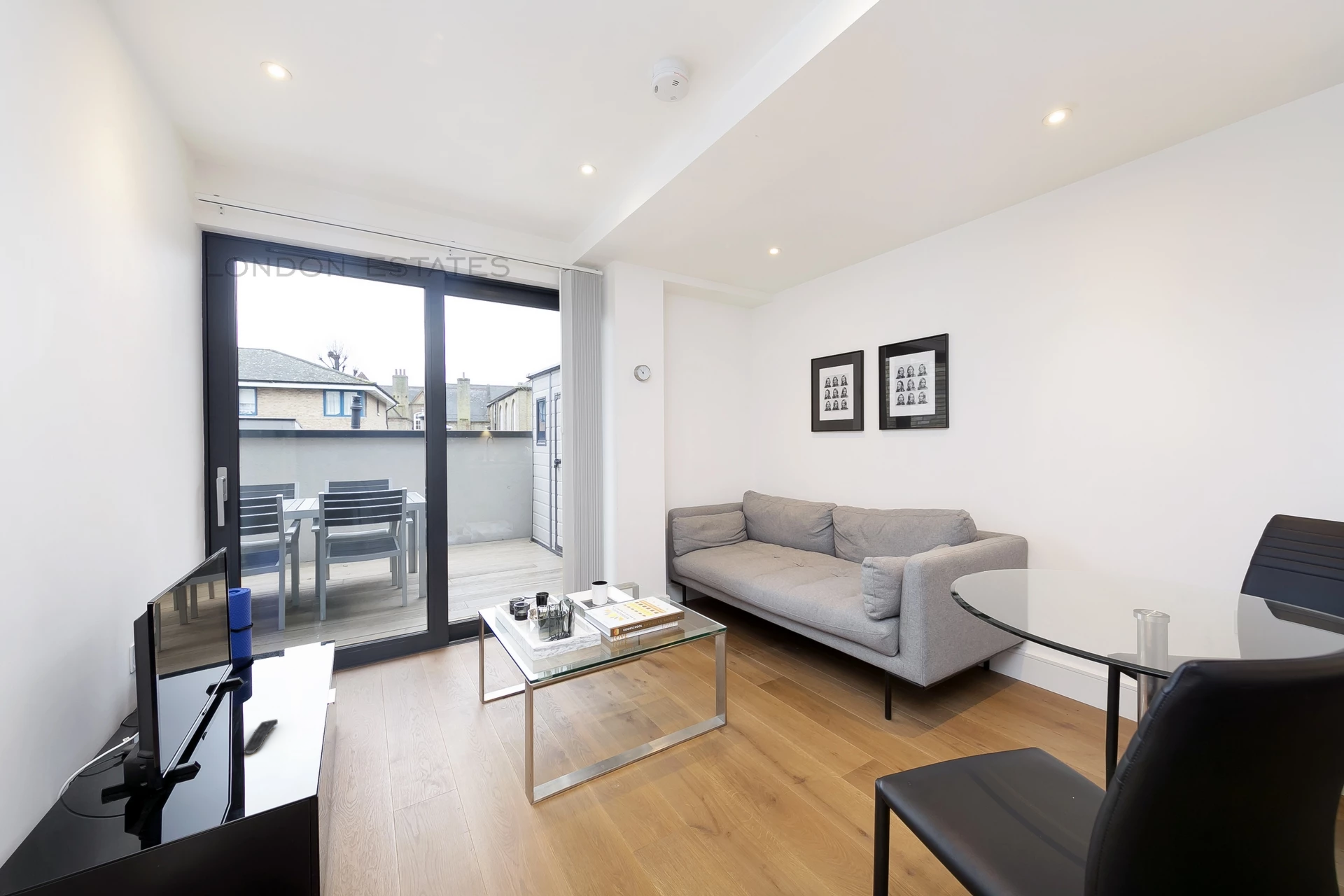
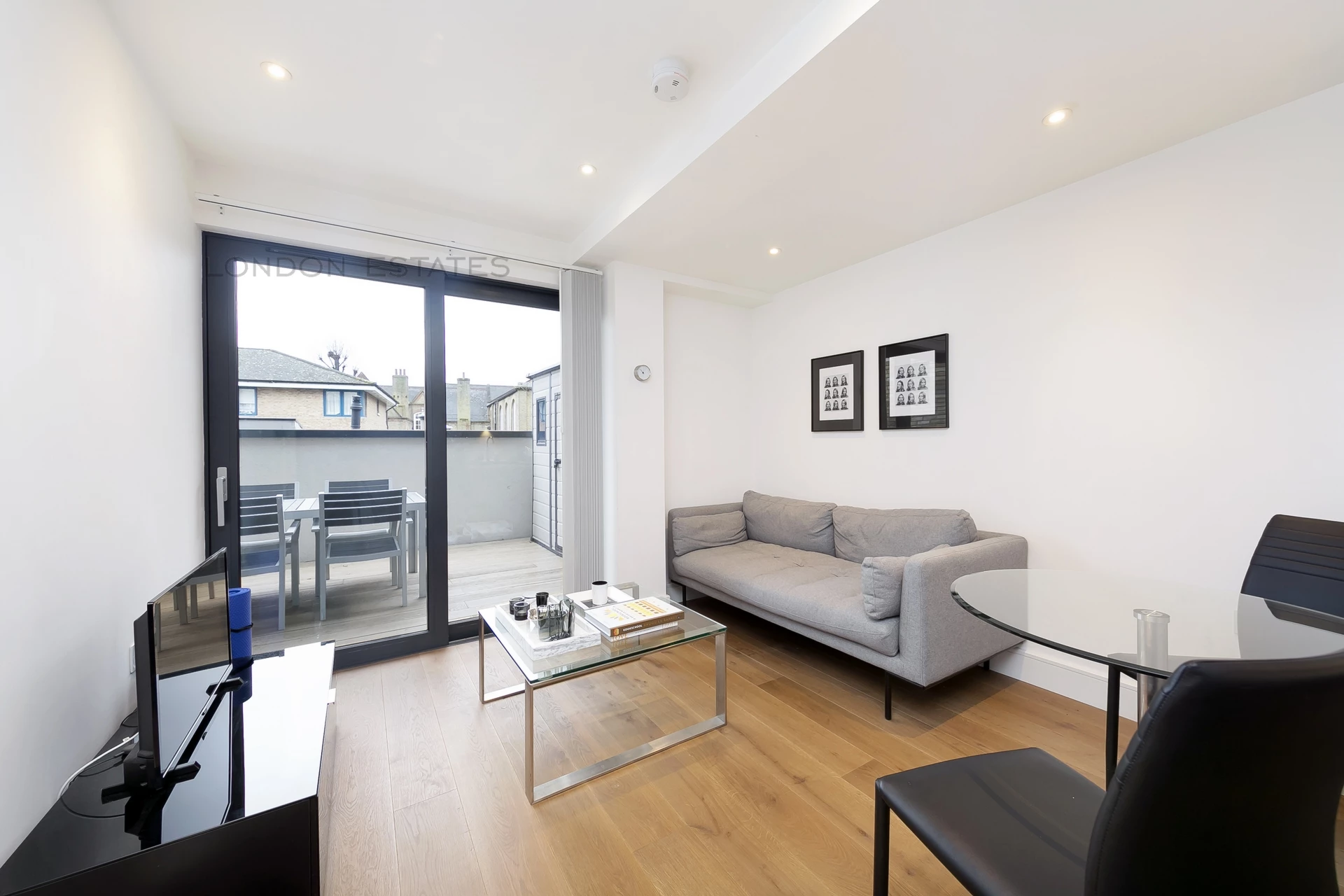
- remote control [243,718,279,755]
